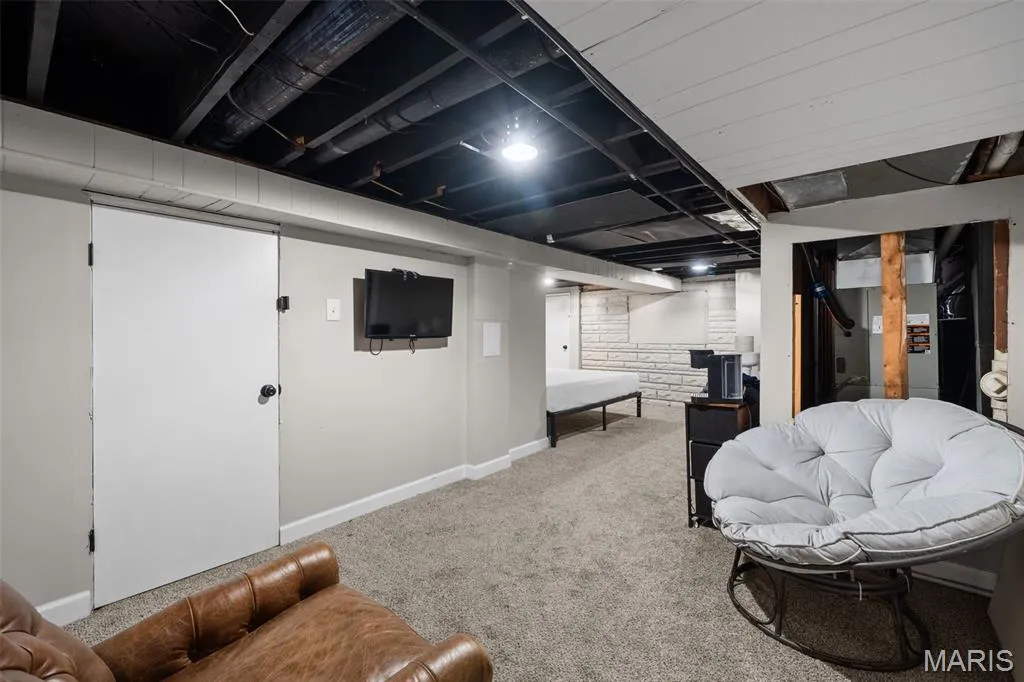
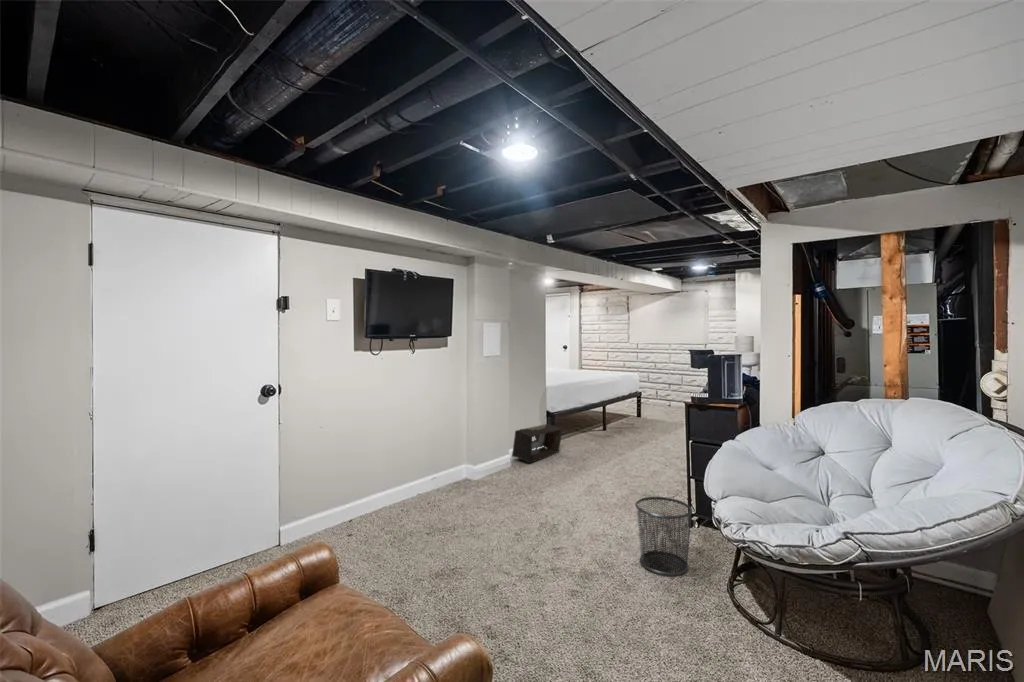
+ storage bin [511,423,563,464]
+ waste bin [634,496,693,576]
